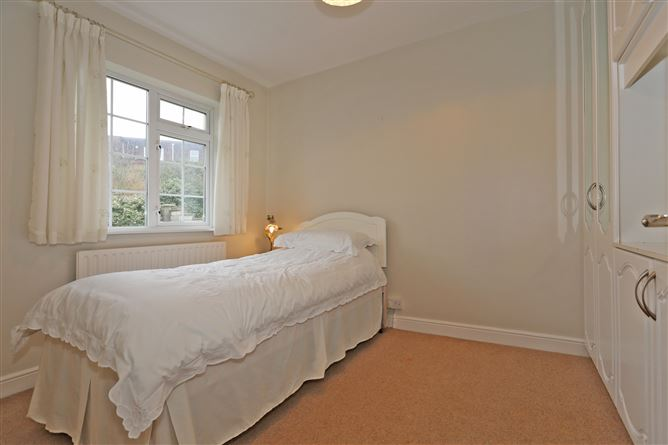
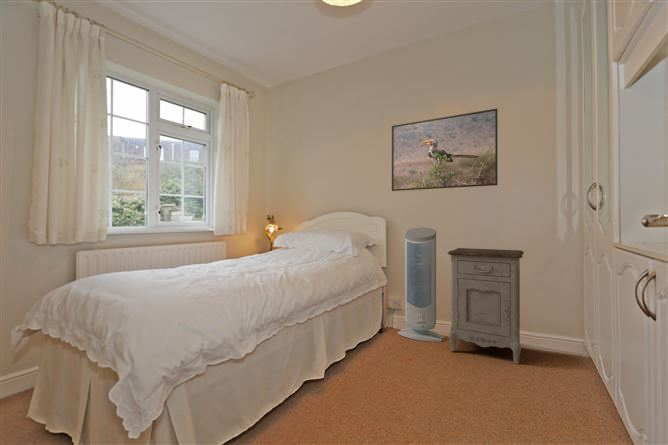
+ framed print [391,108,499,192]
+ air purifier [397,226,445,343]
+ nightstand [447,247,525,365]
